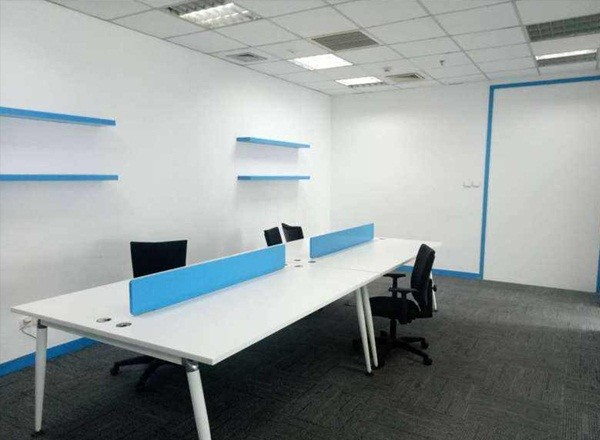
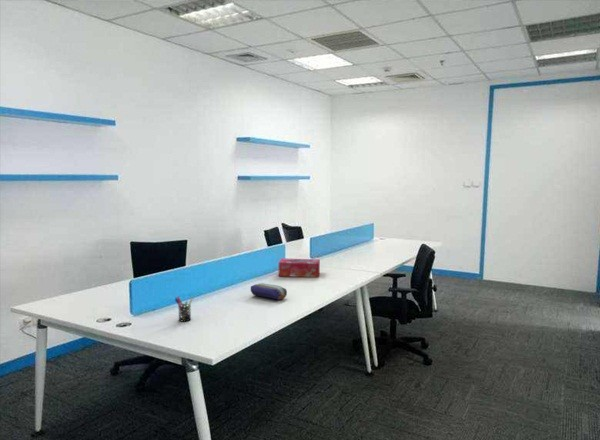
+ pen holder [174,295,194,322]
+ tissue box [278,257,321,278]
+ pencil case [250,282,288,301]
